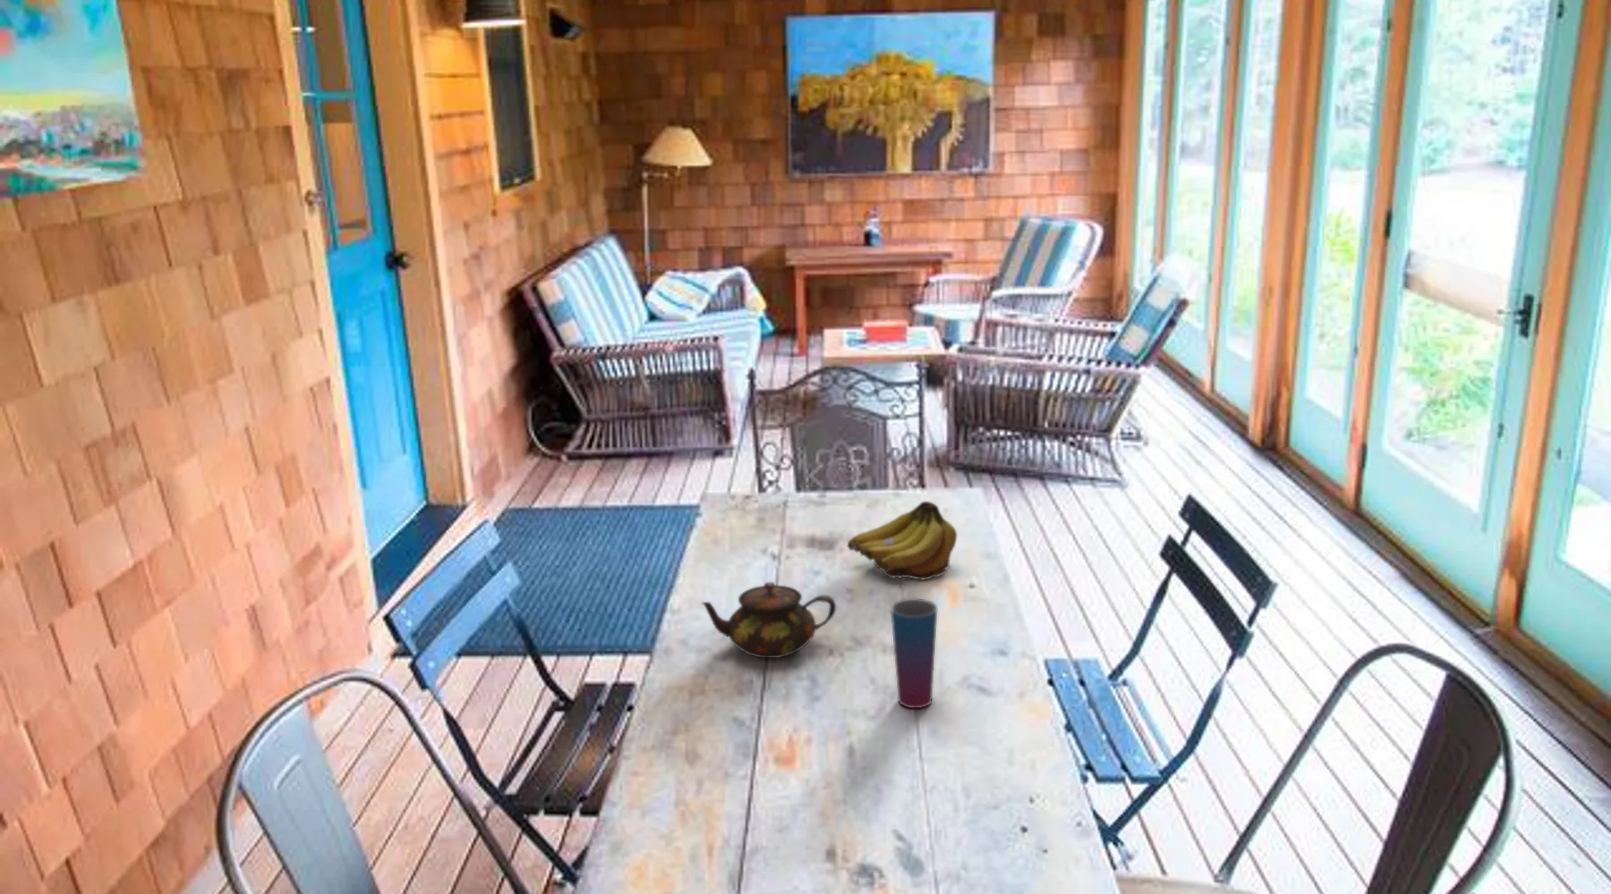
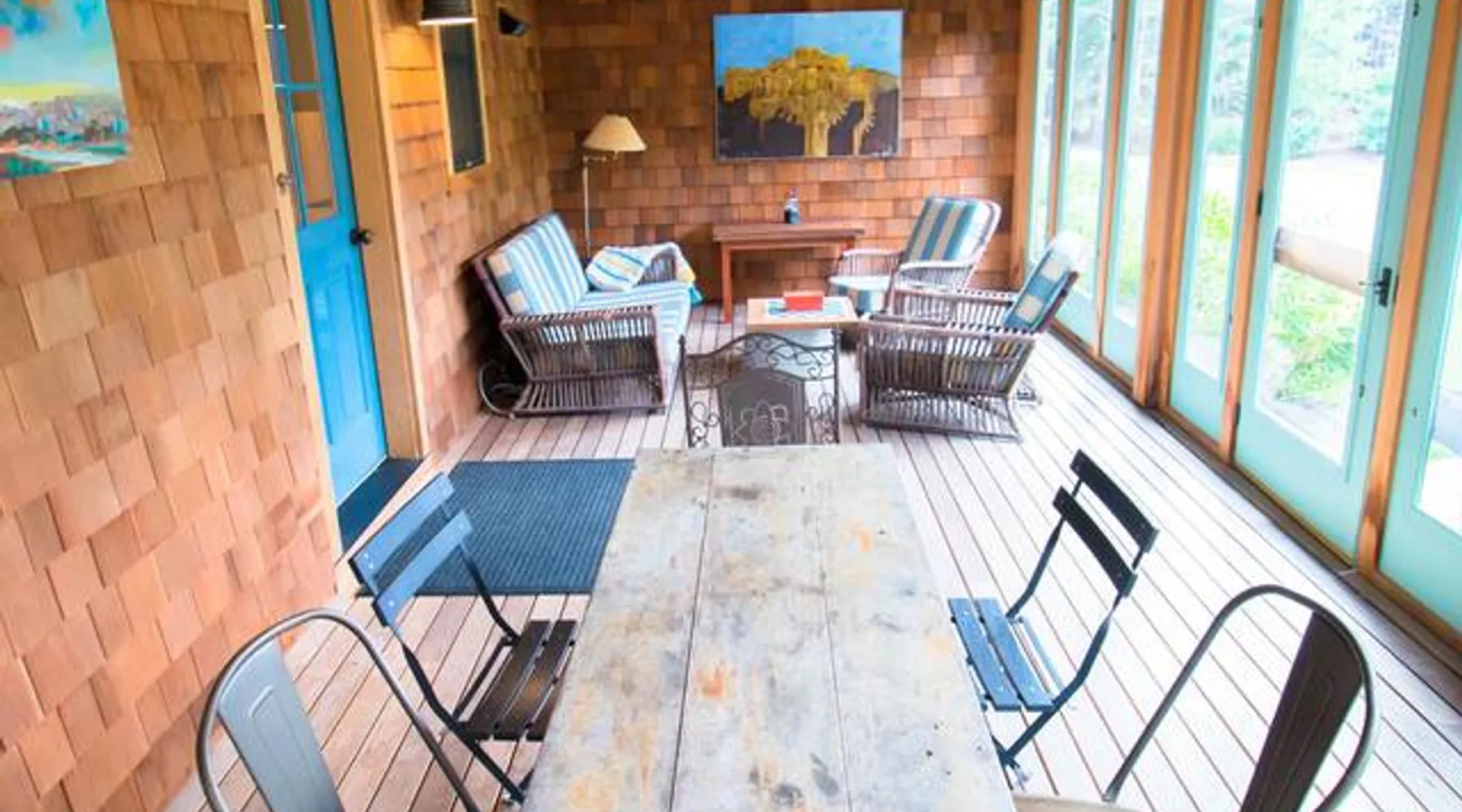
- fruit [846,501,958,581]
- cup [889,597,939,709]
- teapot [700,581,836,658]
